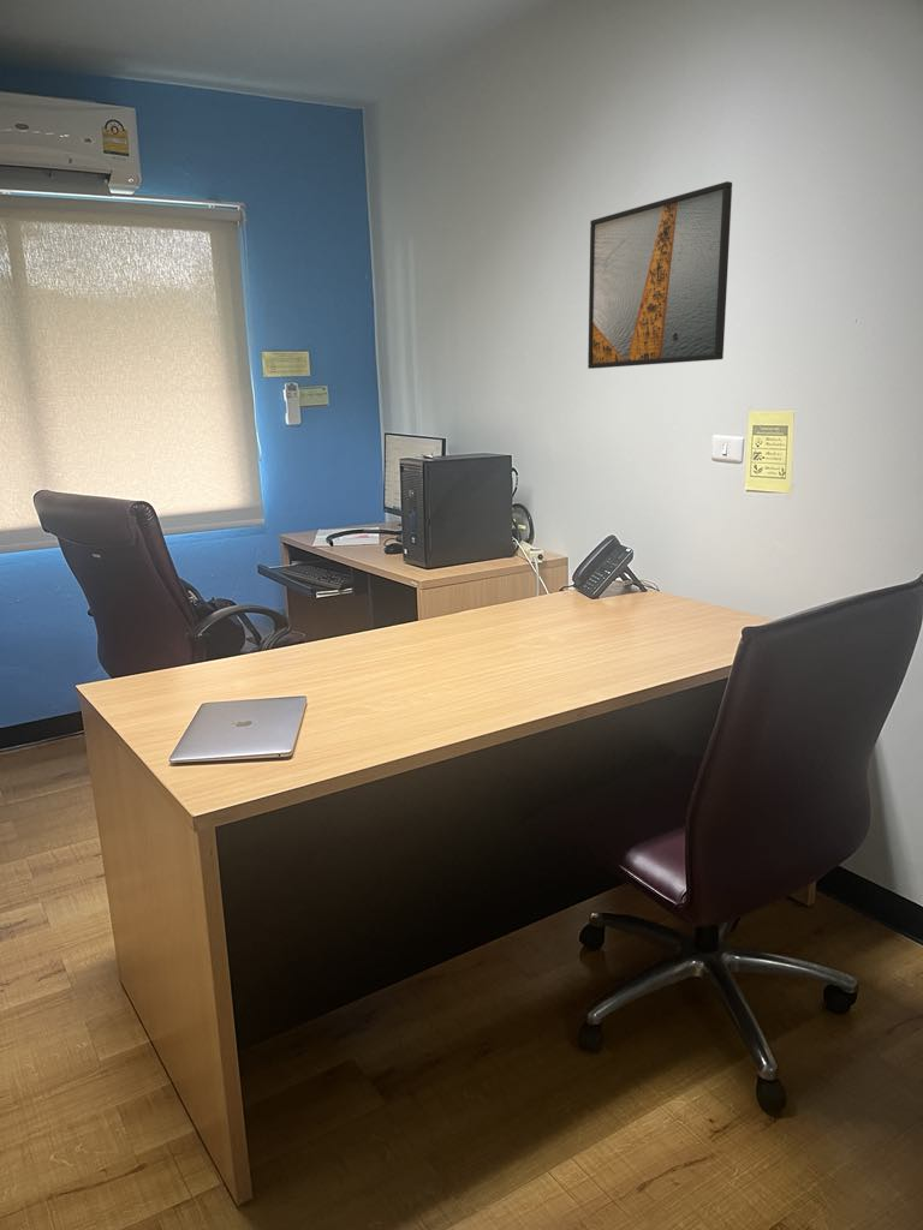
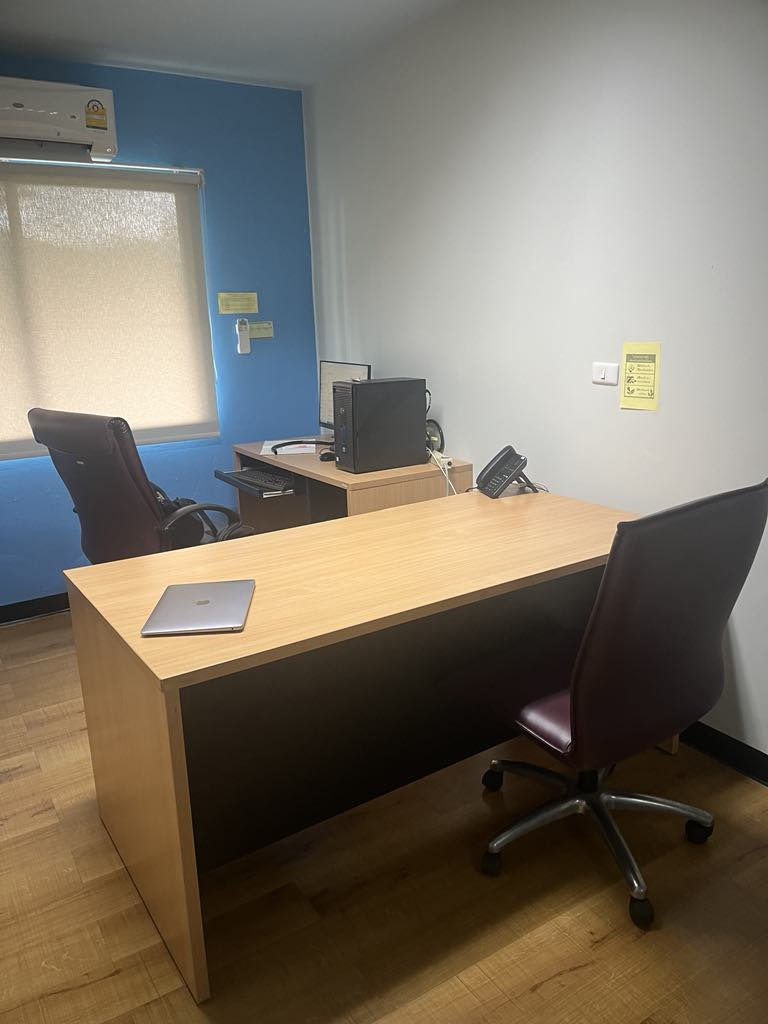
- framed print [586,180,733,370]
